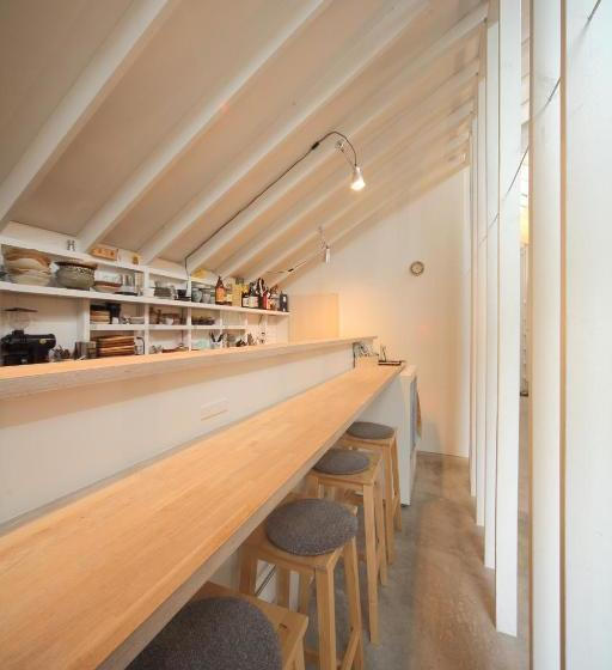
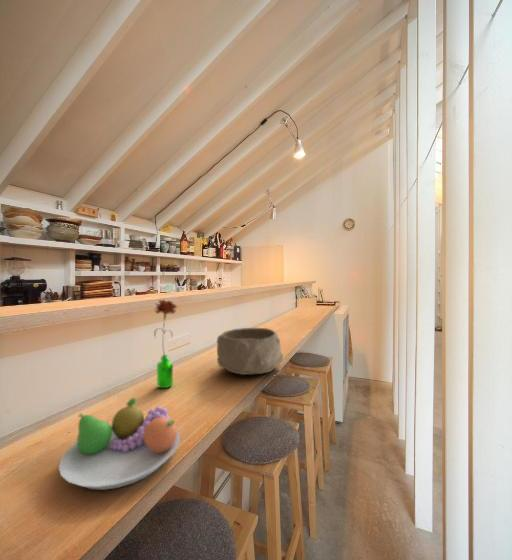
+ fruit bowl [58,397,181,491]
+ flower [153,298,178,389]
+ bowl [216,327,284,376]
